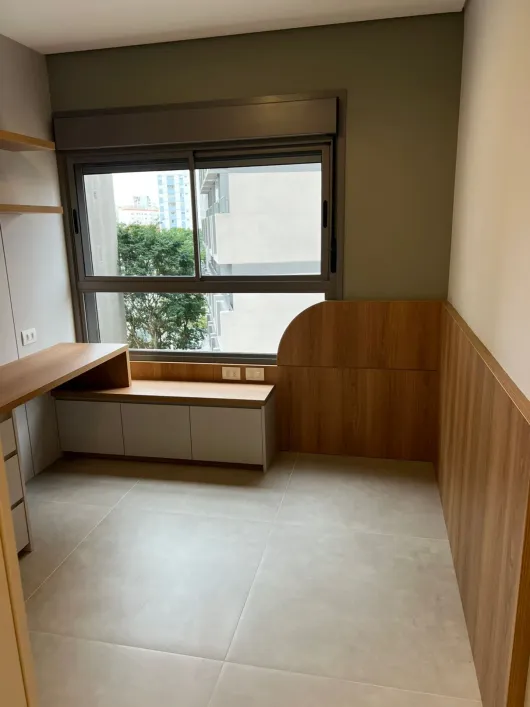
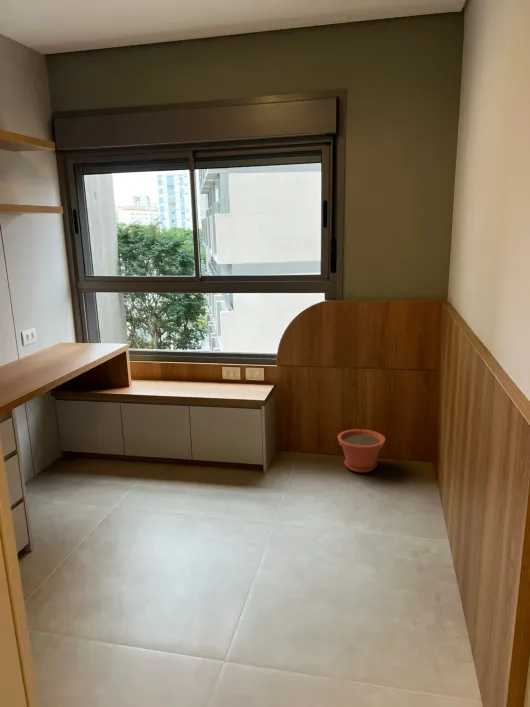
+ plant pot [336,428,386,473]
